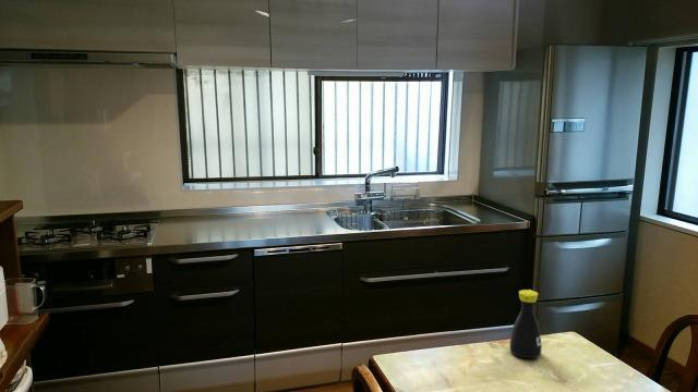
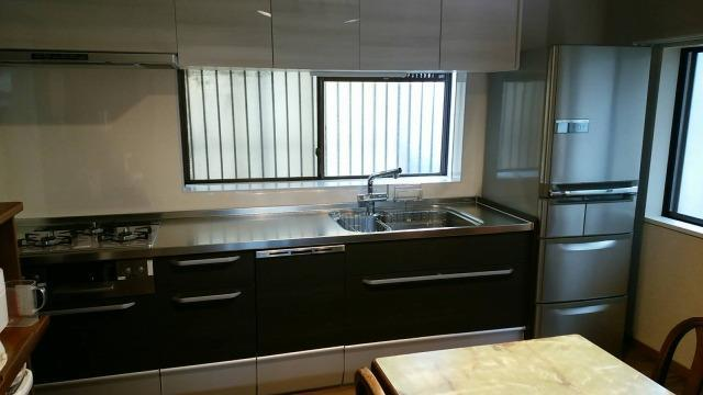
- bottle [508,289,543,359]
